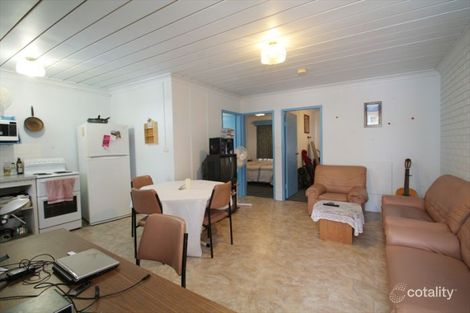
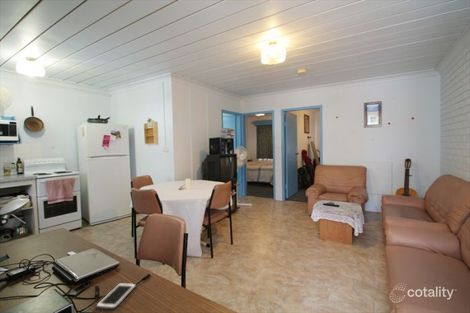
+ cell phone [95,282,137,310]
